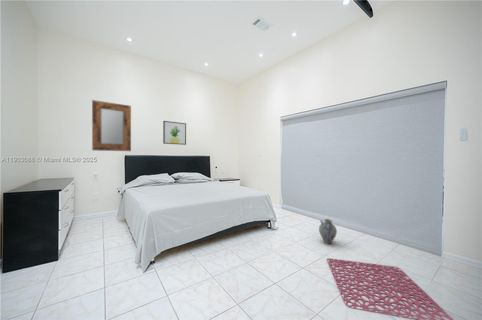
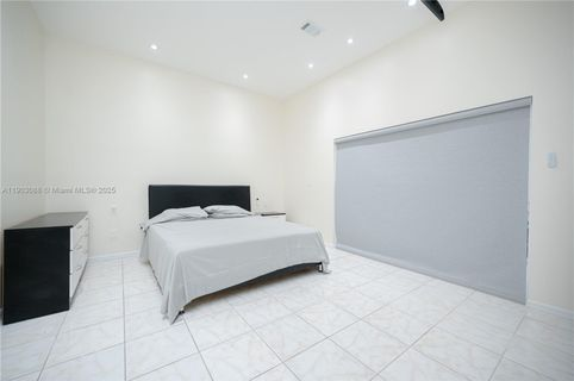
- ceramic jug [318,218,338,245]
- wall art [162,120,187,146]
- bath mat [326,257,455,320]
- home mirror [91,99,132,152]
